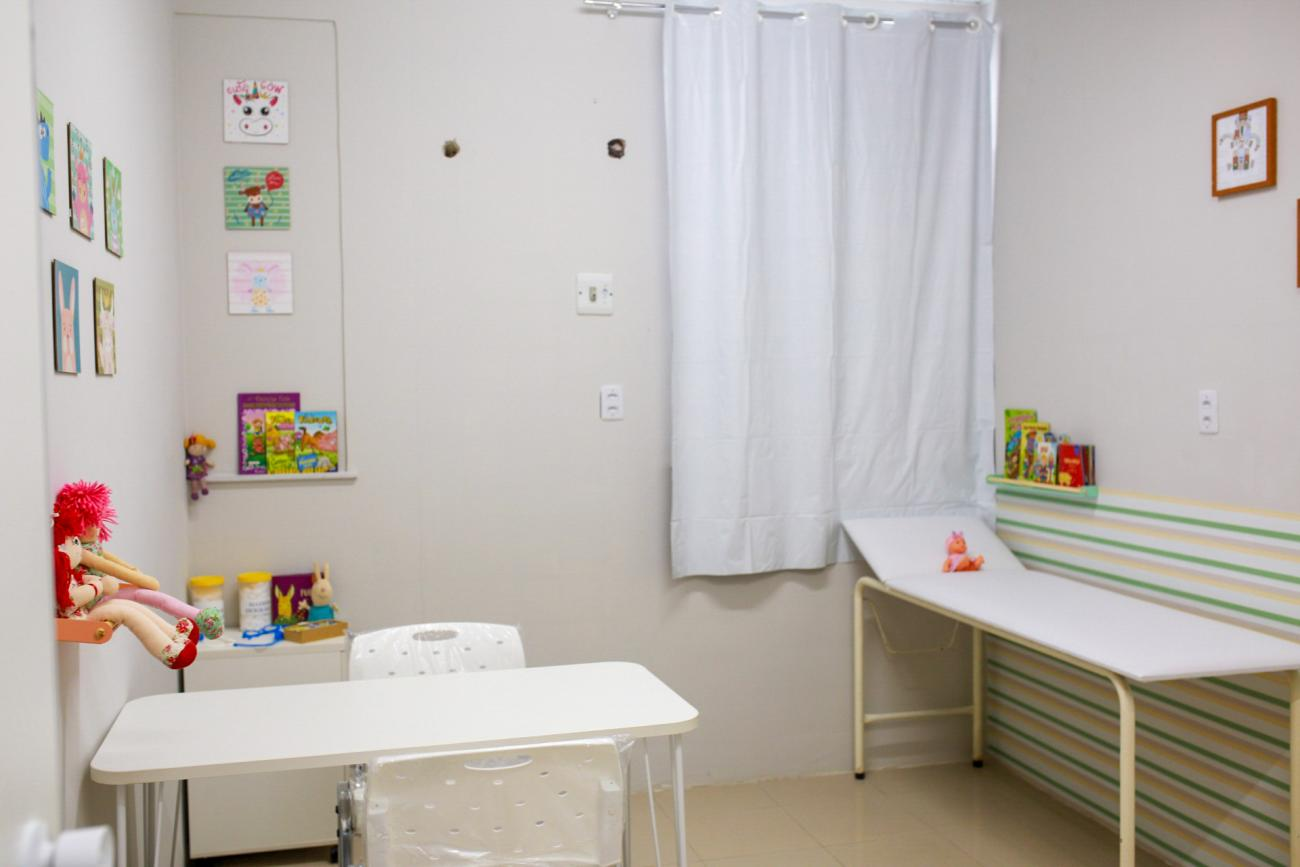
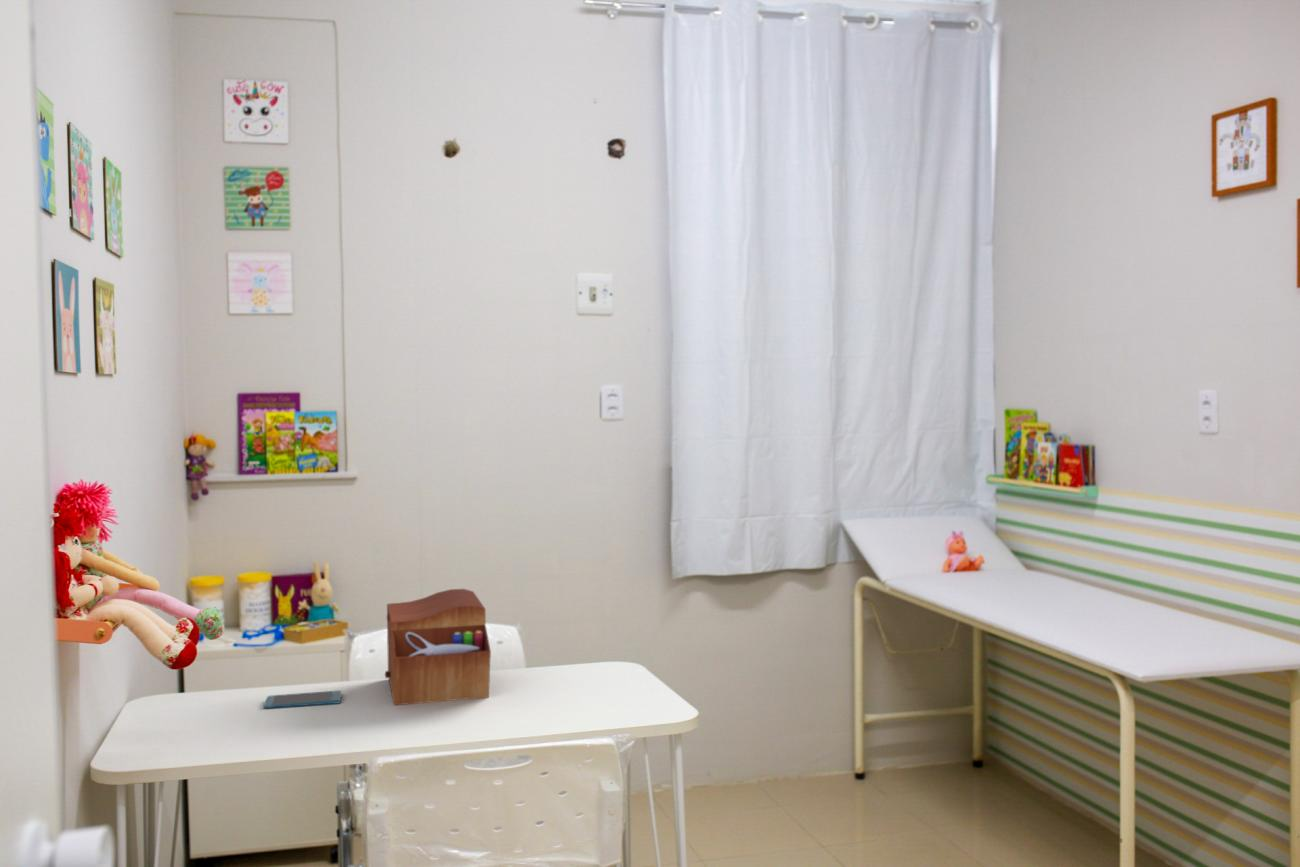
+ sewing box [384,588,492,707]
+ smartphone [263,689,343,709]
